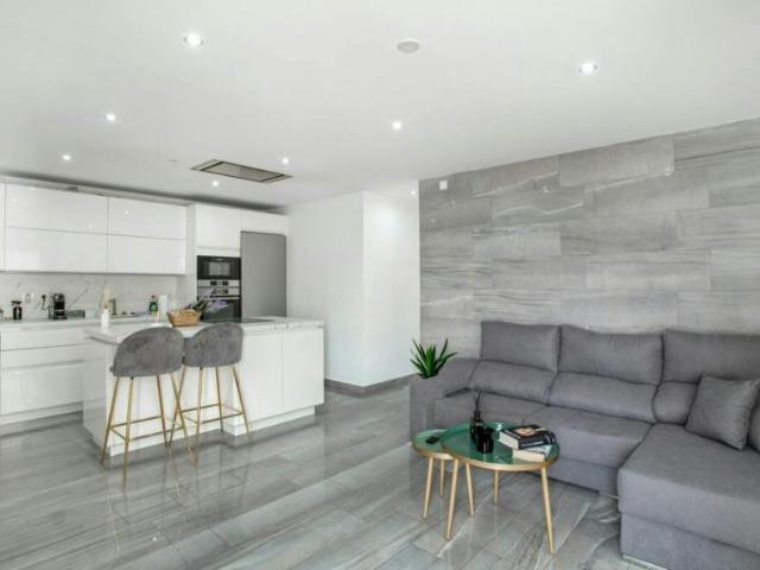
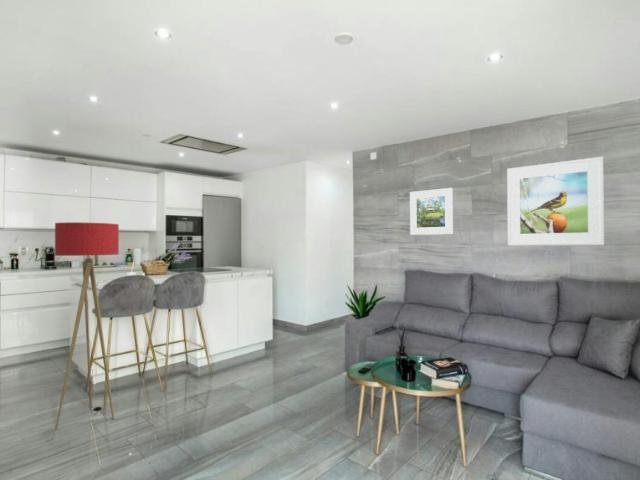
+ floor lamp [54,221,120,430]
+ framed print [506,156,605,246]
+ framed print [409,187,454,236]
